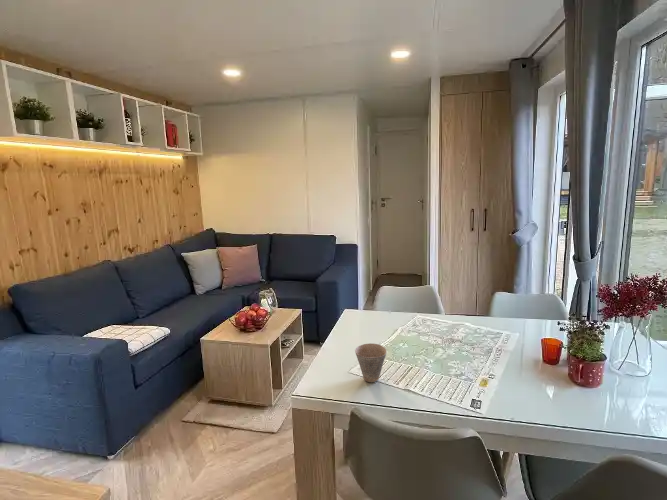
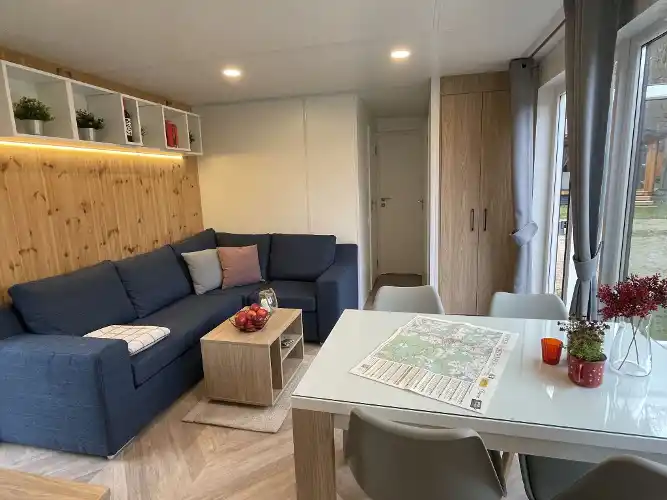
- cup [354,343,388,383]
